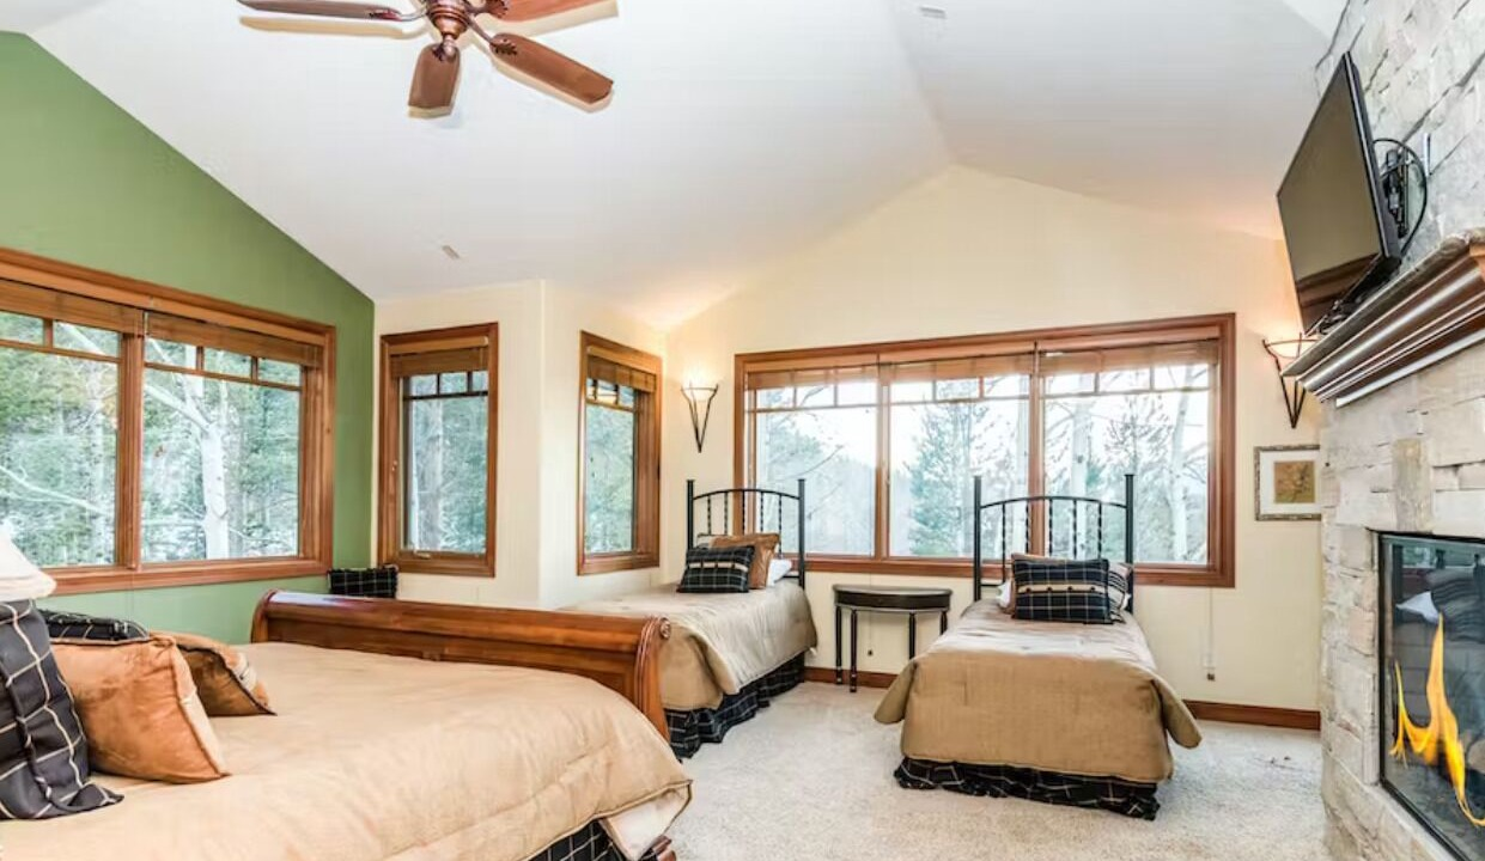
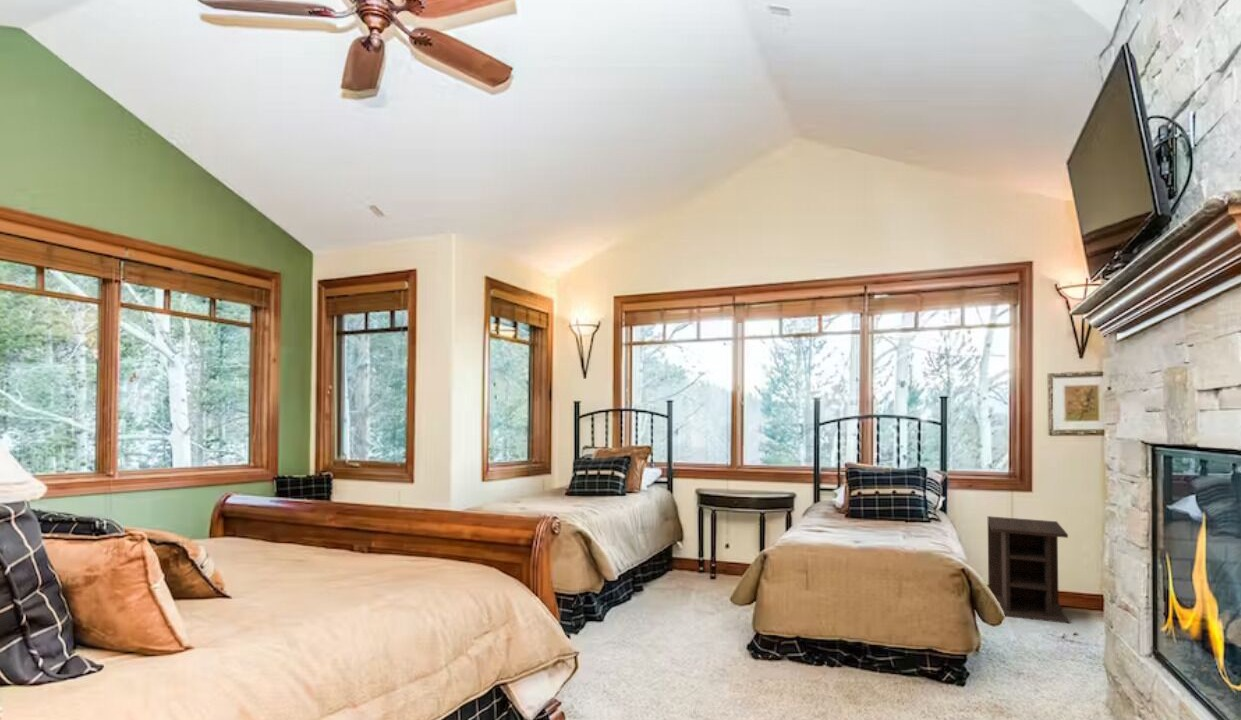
+ nightstand [987,515,1070,624]
